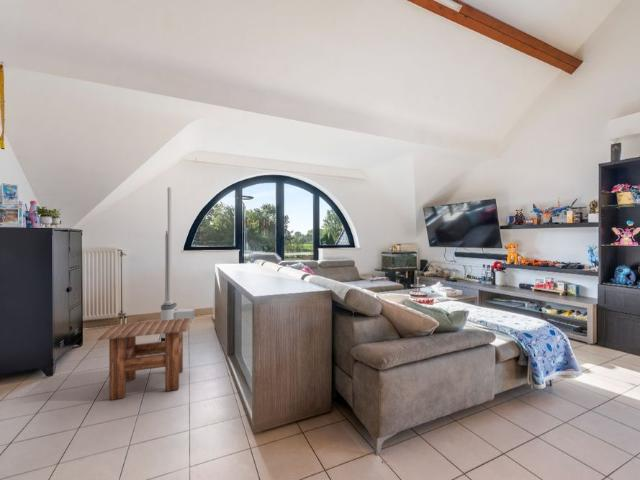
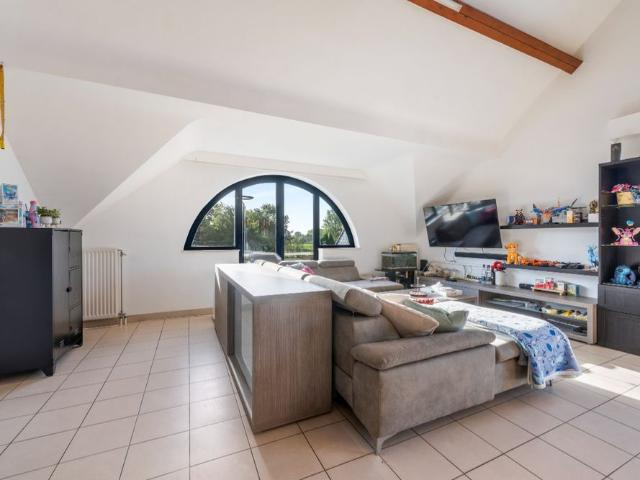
- antenna [160,186,195,342]
- side table [96,318,191,401]
